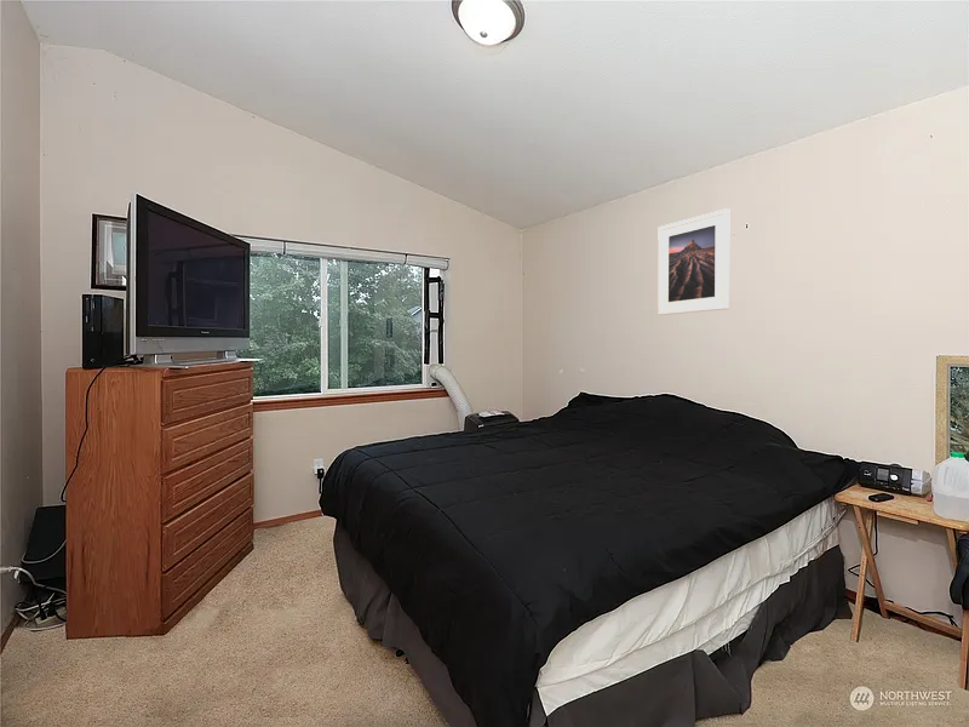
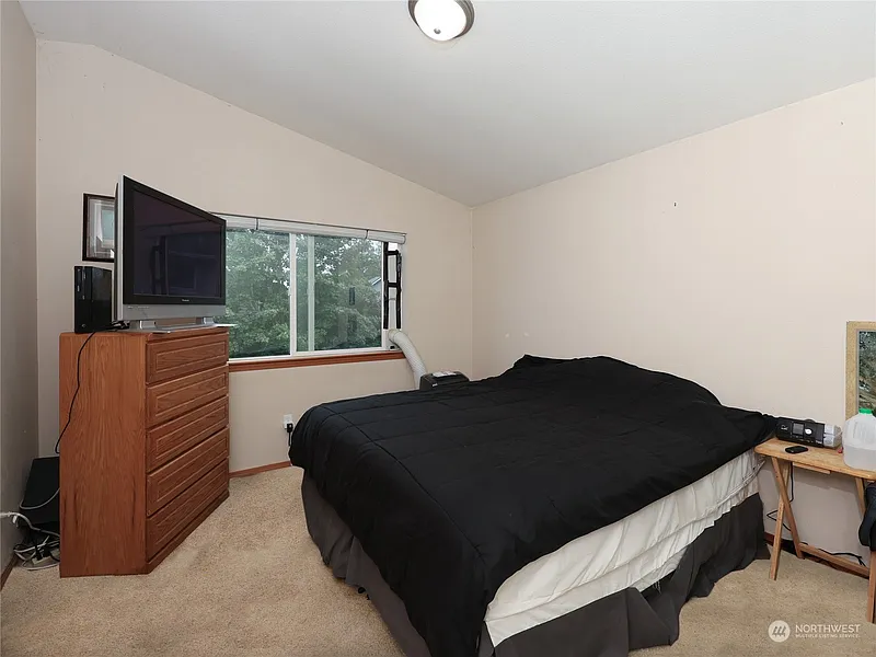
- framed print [656,207,730,316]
